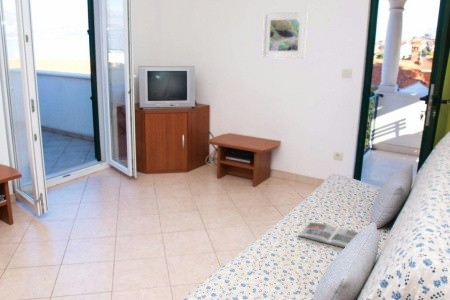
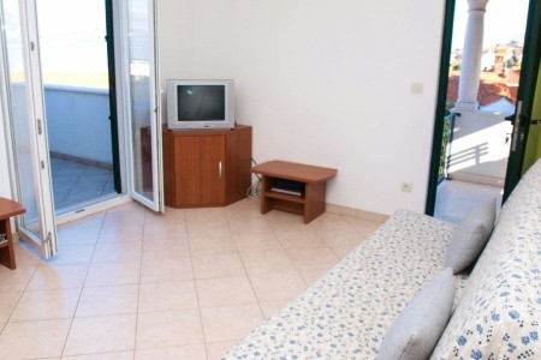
- magazine [297,221,360,249]
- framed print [261,10,309,60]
